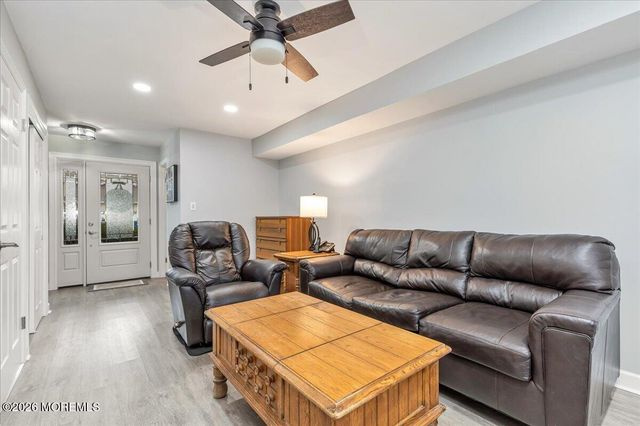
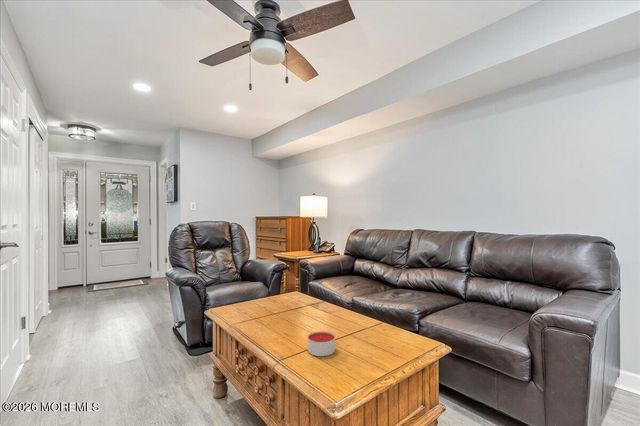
+ candle [307,330,336,357]
